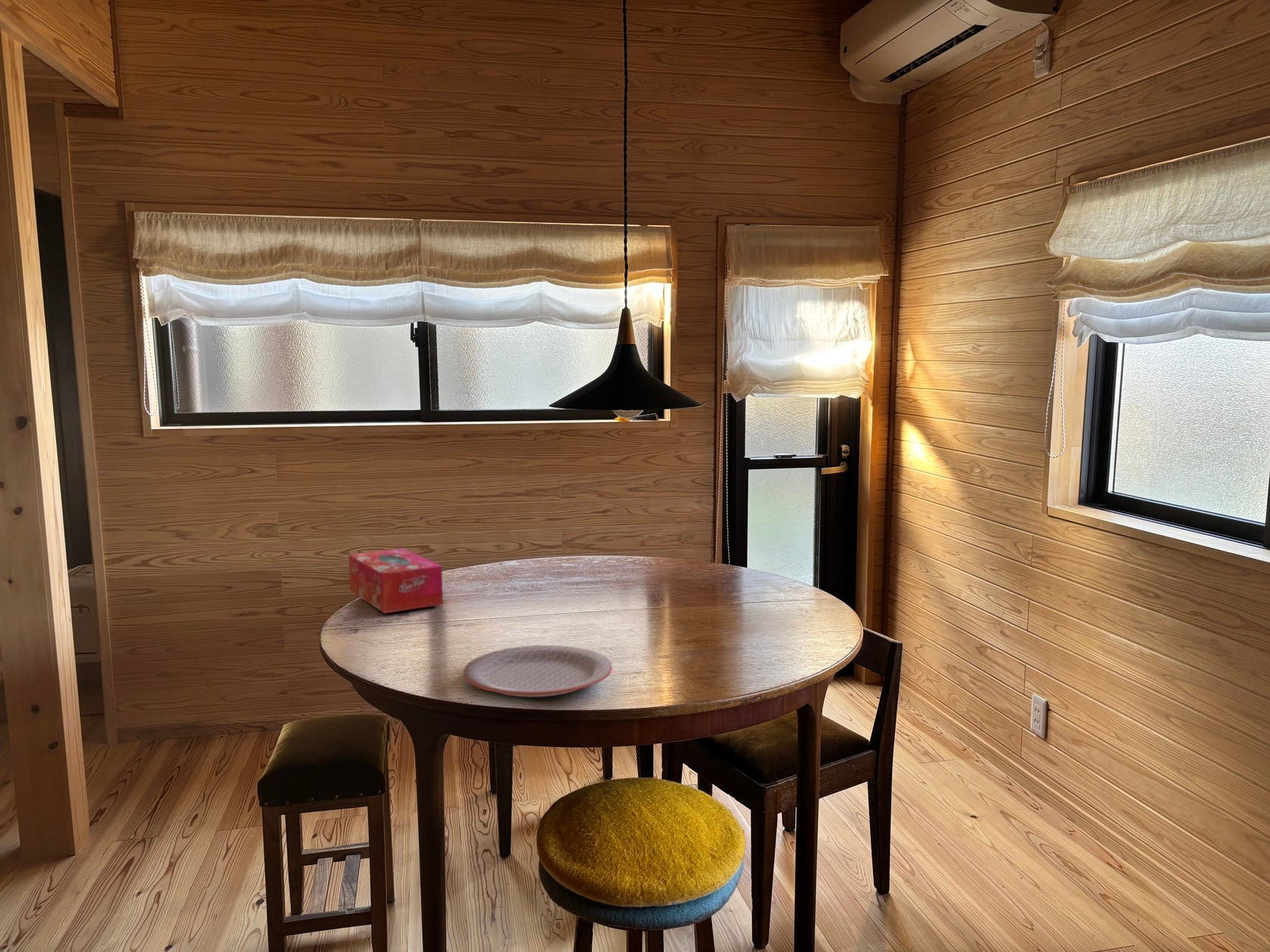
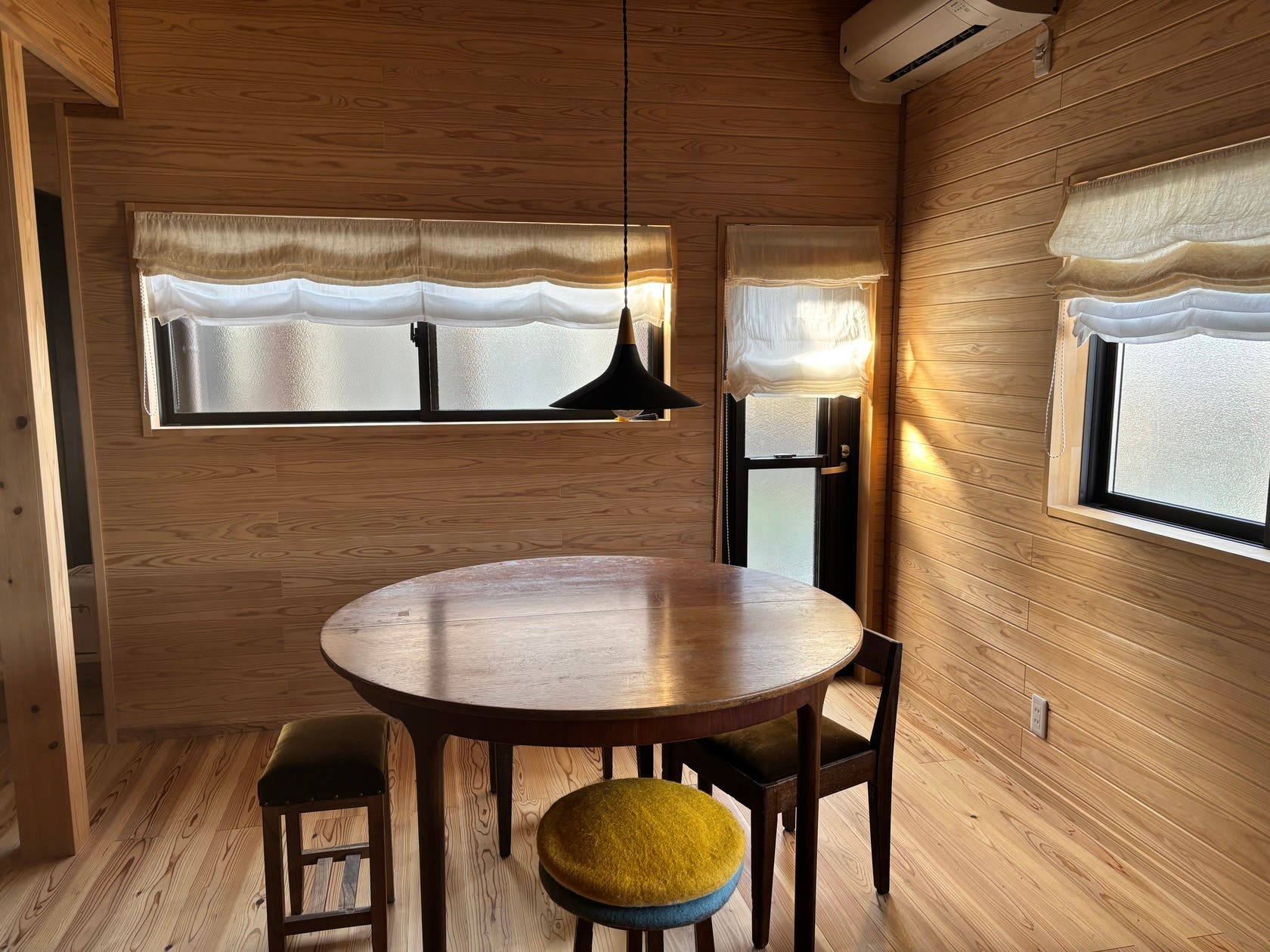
- plate [463,644,613,698]
- tissue box [348,548,444,614]
